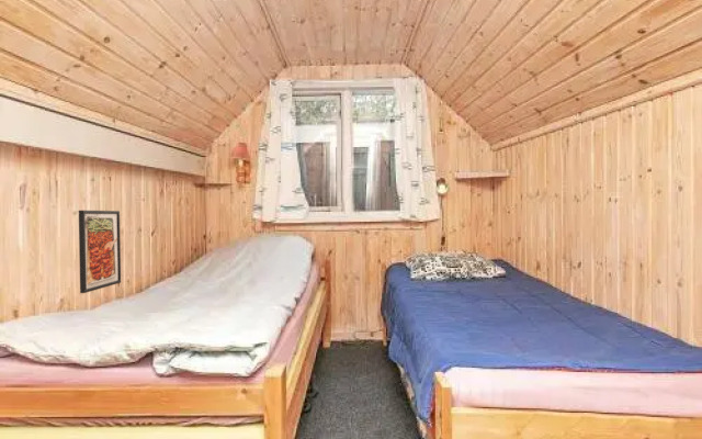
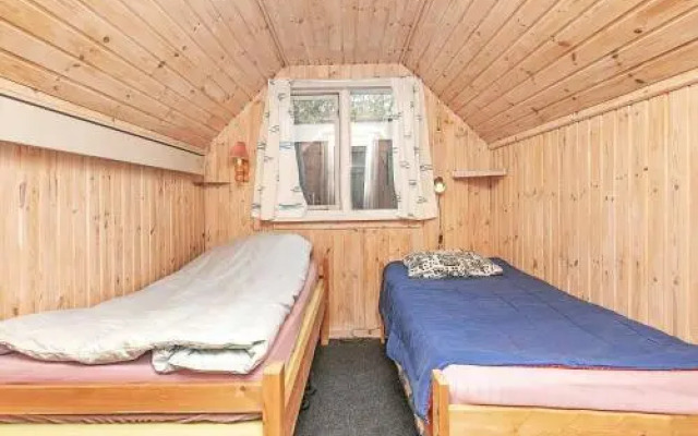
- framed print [78,210,122,294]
